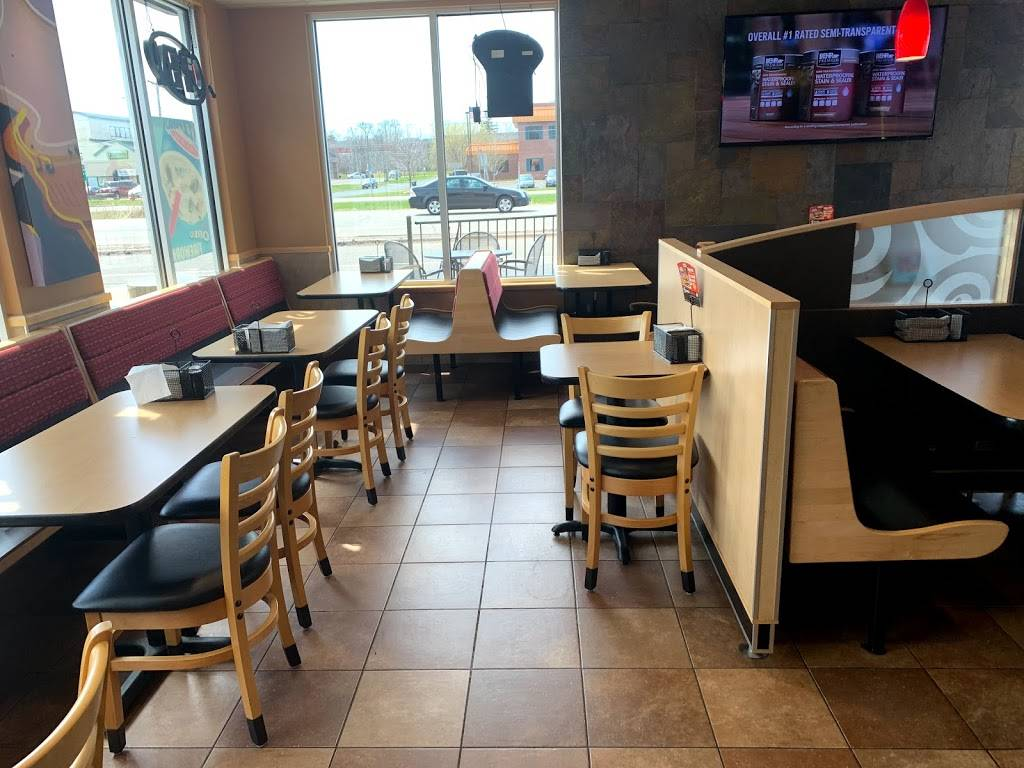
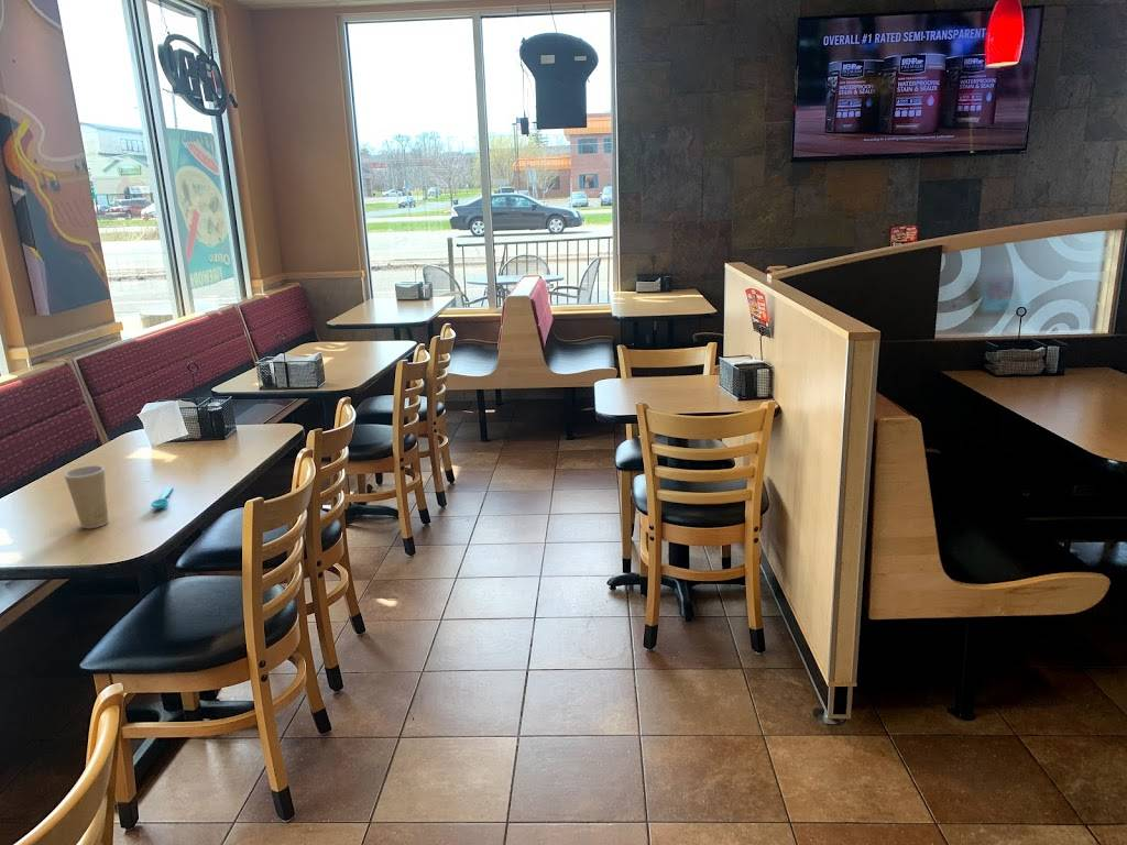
+ paper cup [63,464,109,529]
+ spoon [150,486,174,509]
